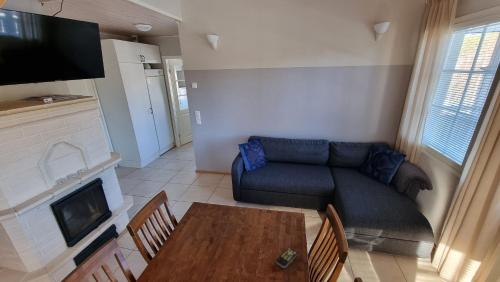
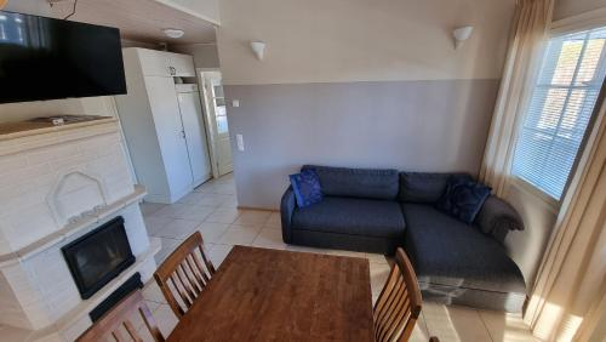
- remote control [275,248,297,269]
